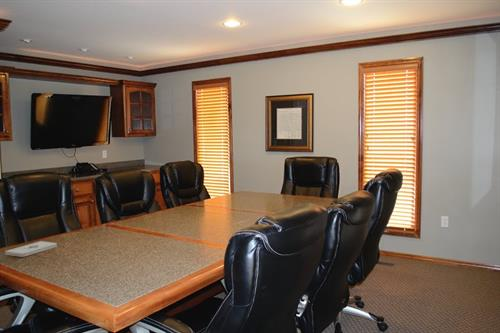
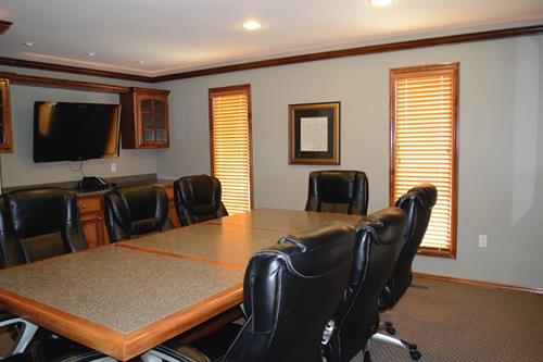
- notepad [4,240,58,258]
